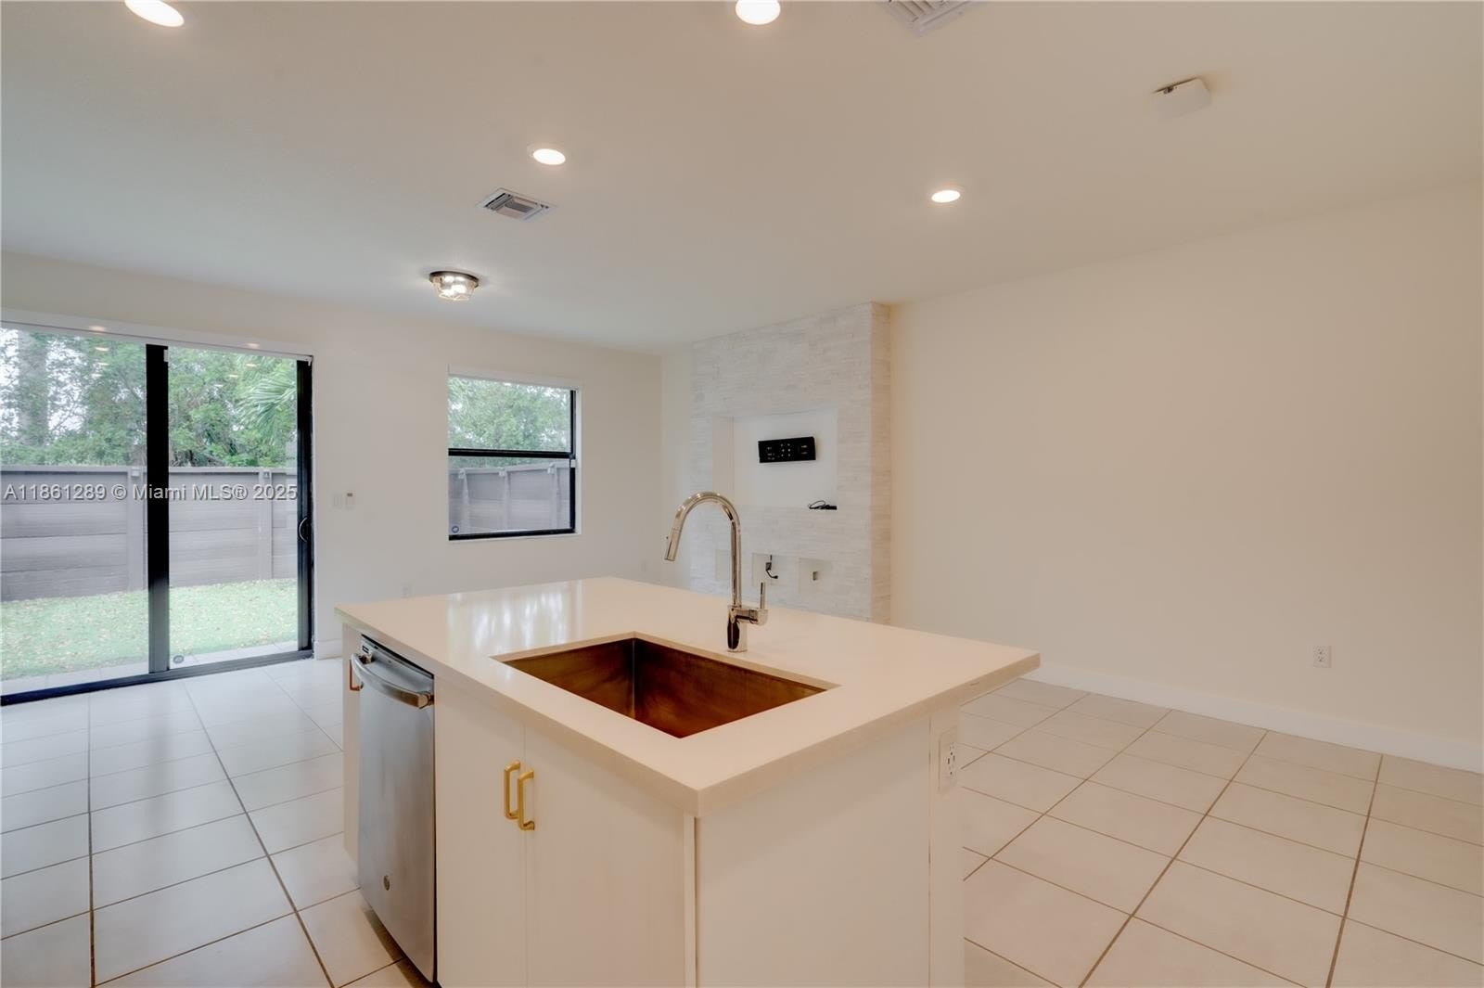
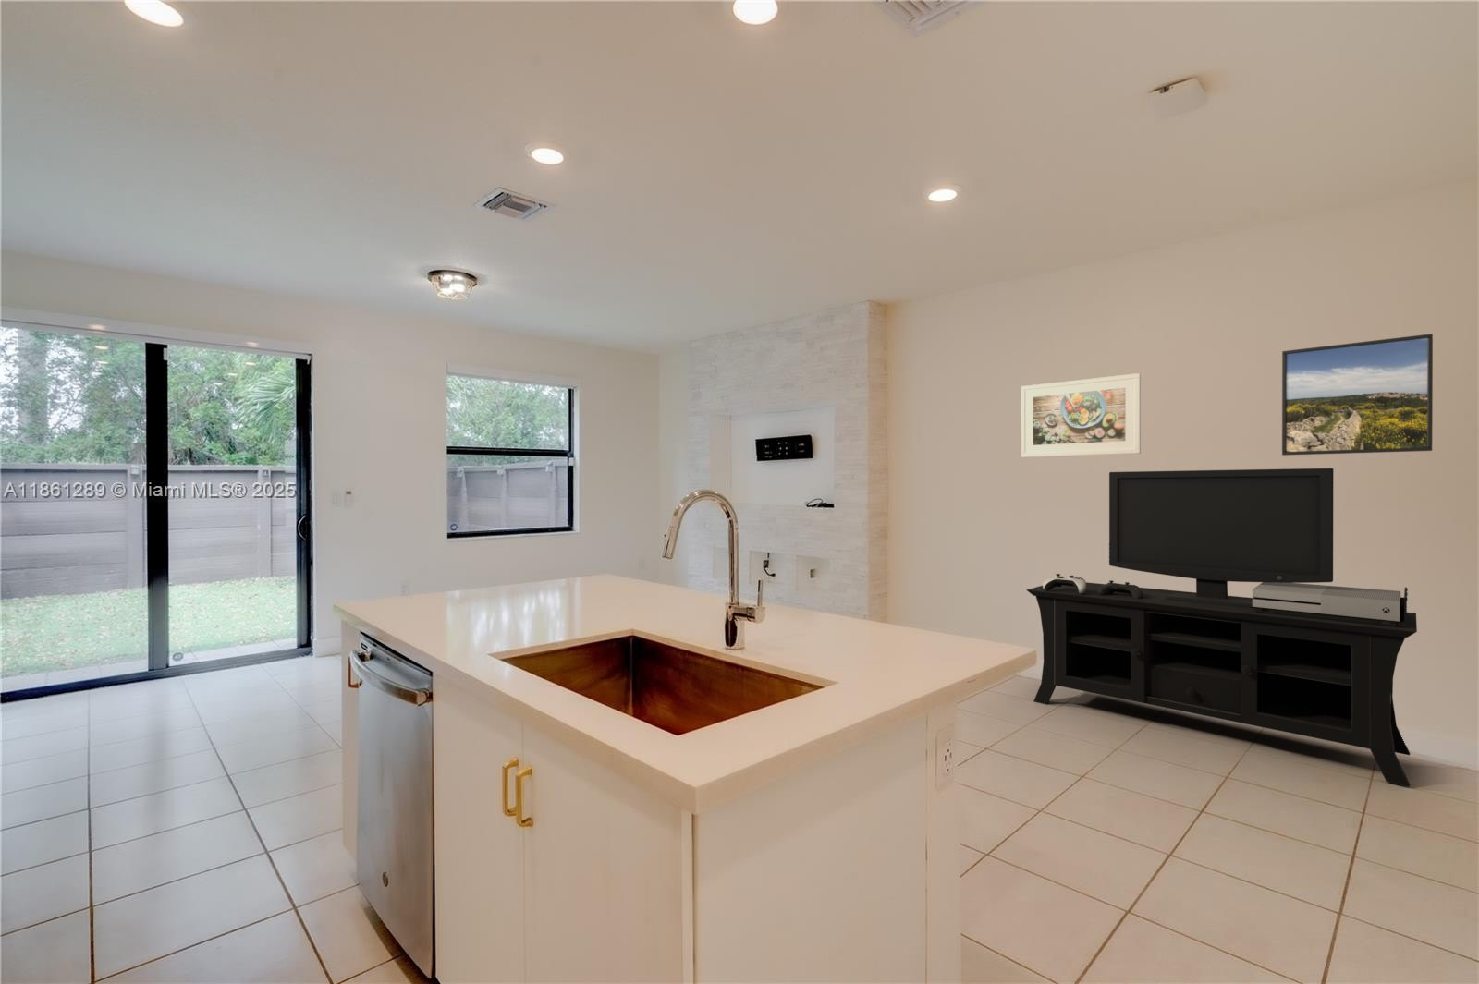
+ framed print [1020,372,1142,458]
+ media console [1025,468,1417,787]
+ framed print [1281,333,1434,457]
